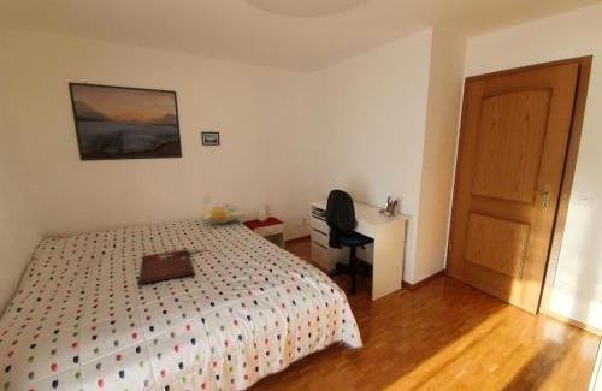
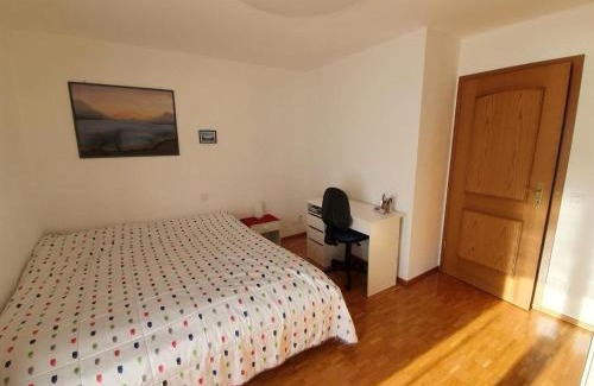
- decorative pillow [196,201,249,224]
- serving tray [136,248,196,285]
